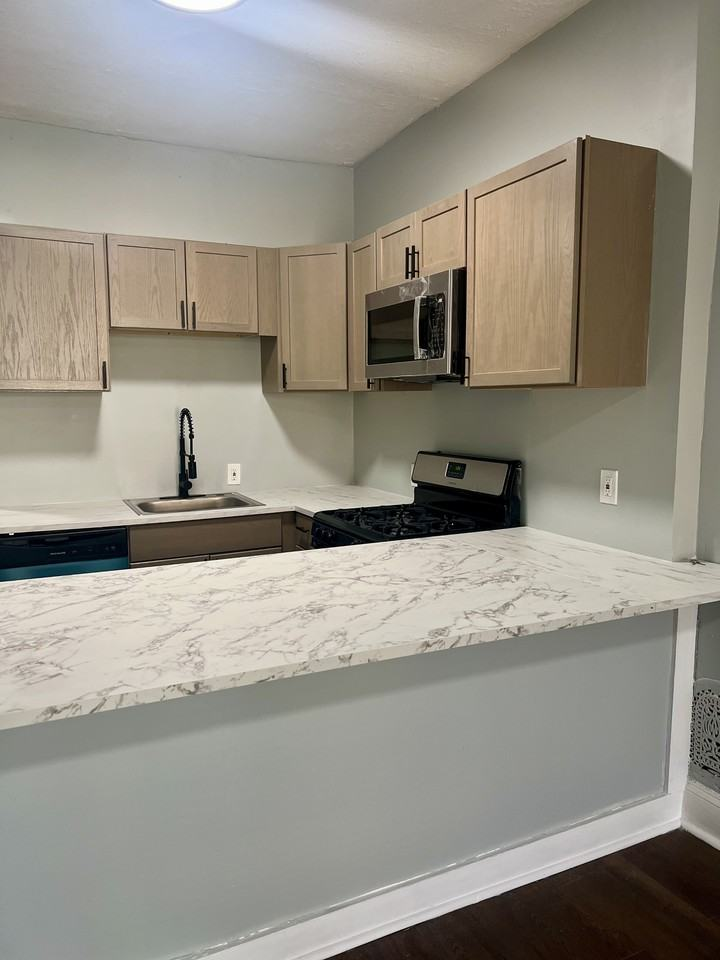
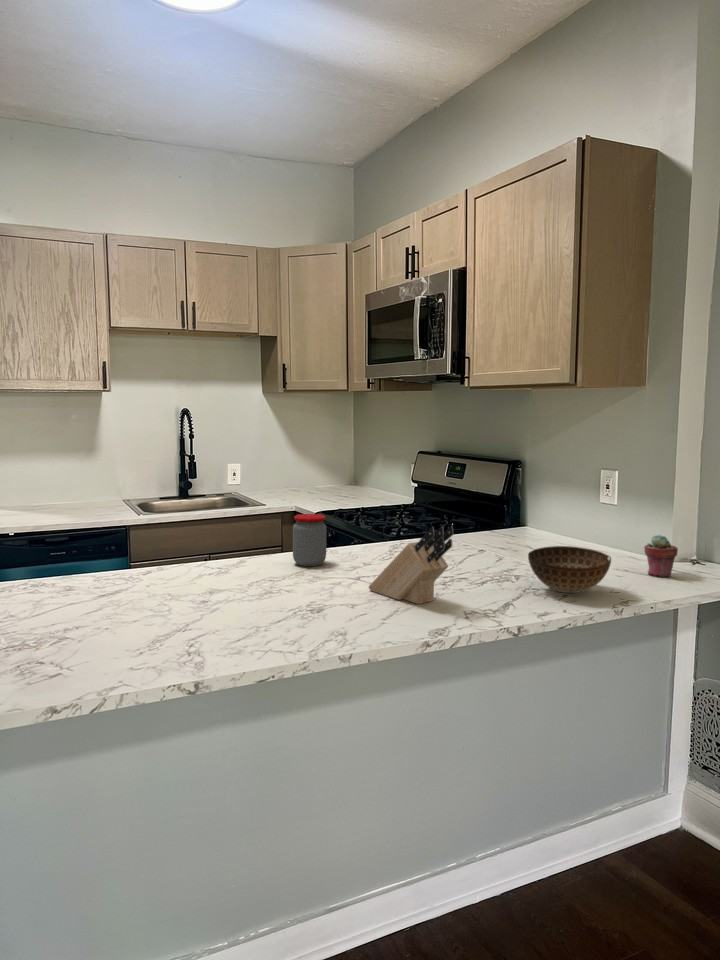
+ knife block [367,525,455,605]
+ potted succulent [643,534,679,578]
+ bowl [527,545,612,594]
+ jar [292,513,327,567]
